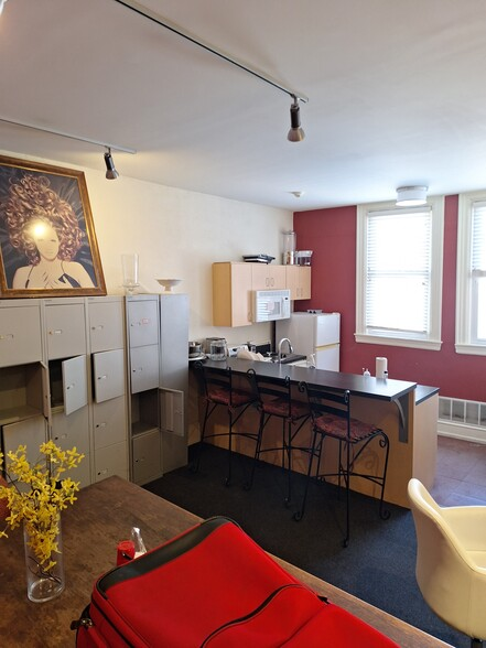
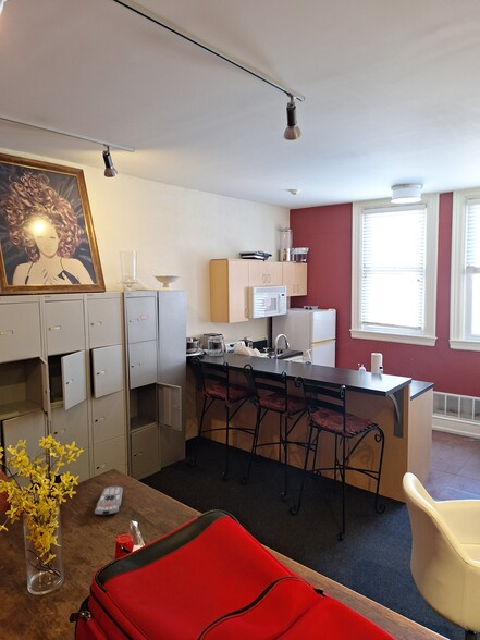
+ remote control [94,485,124,516]
